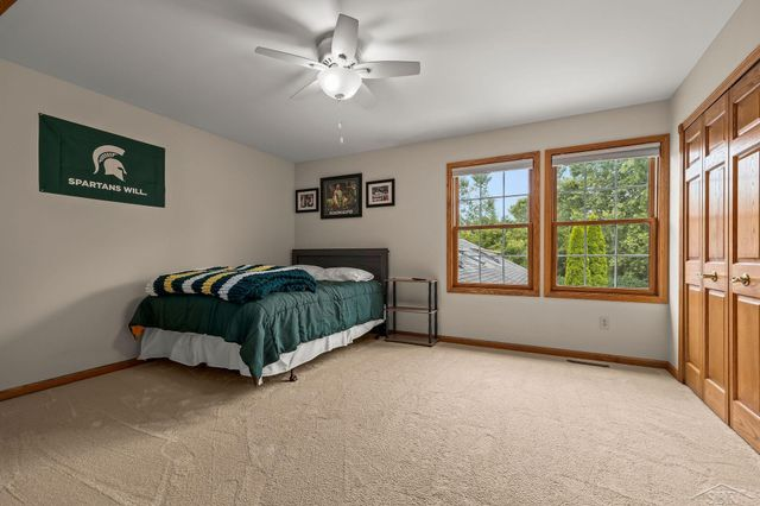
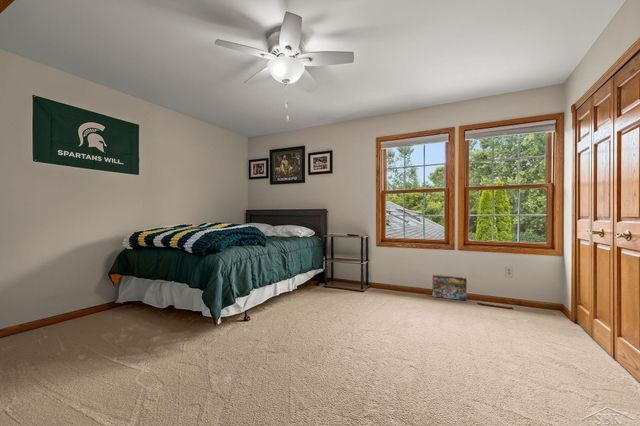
+ box [432,274,468,302]
